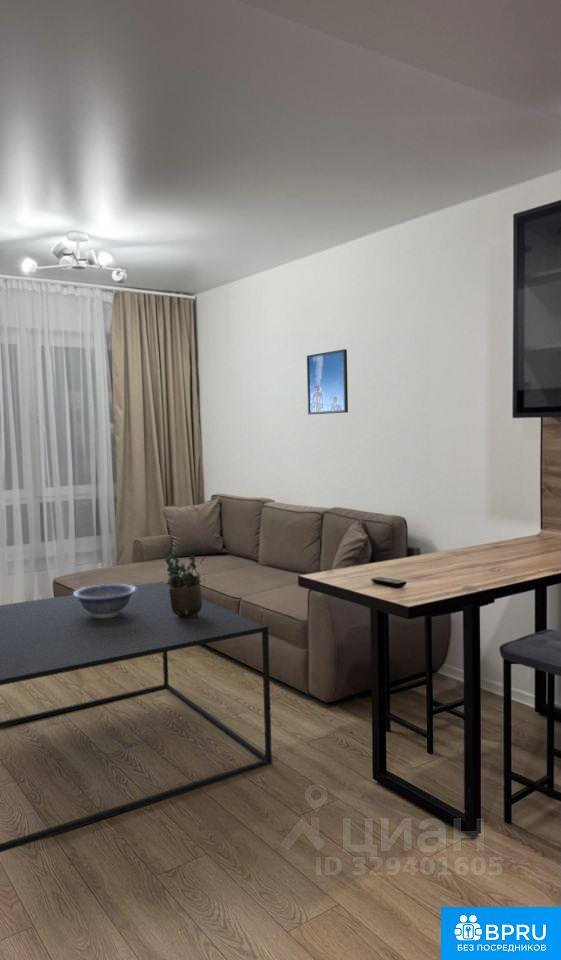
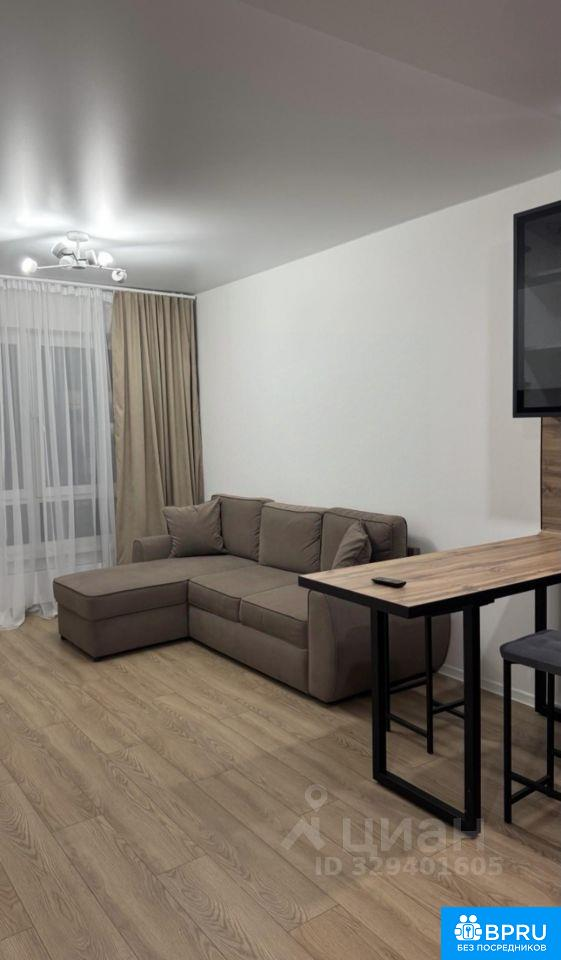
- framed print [306,348,349,416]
- coffee table [0,581,273,853]
- decorative bowl [72,583,137,617]
- potted plant [159,542,206,618]
